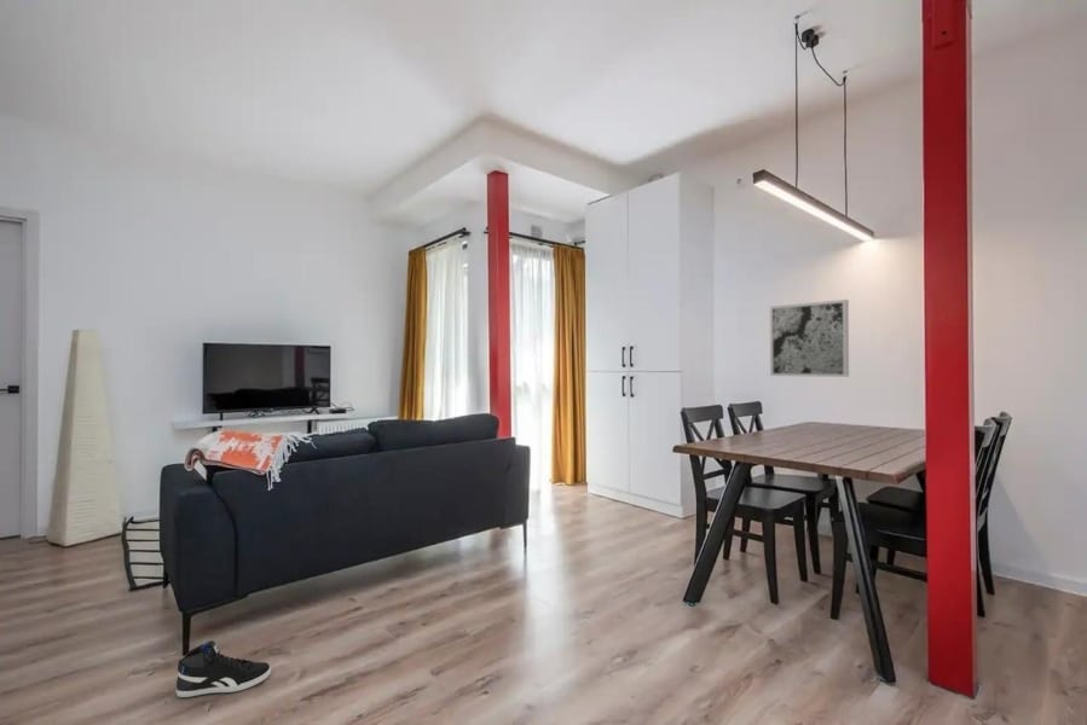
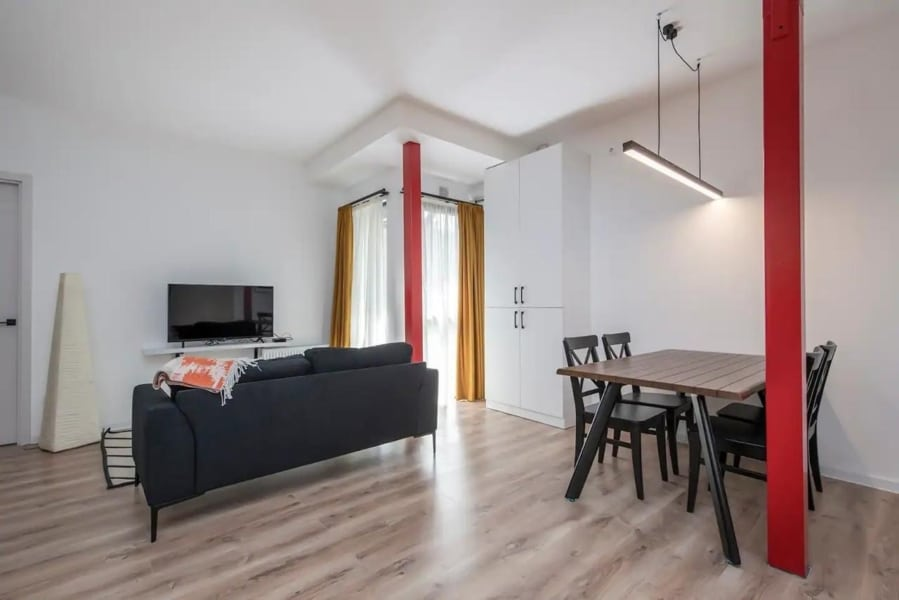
- sneaker [175,639,272,698]
- wall art [769,298,850,378]
